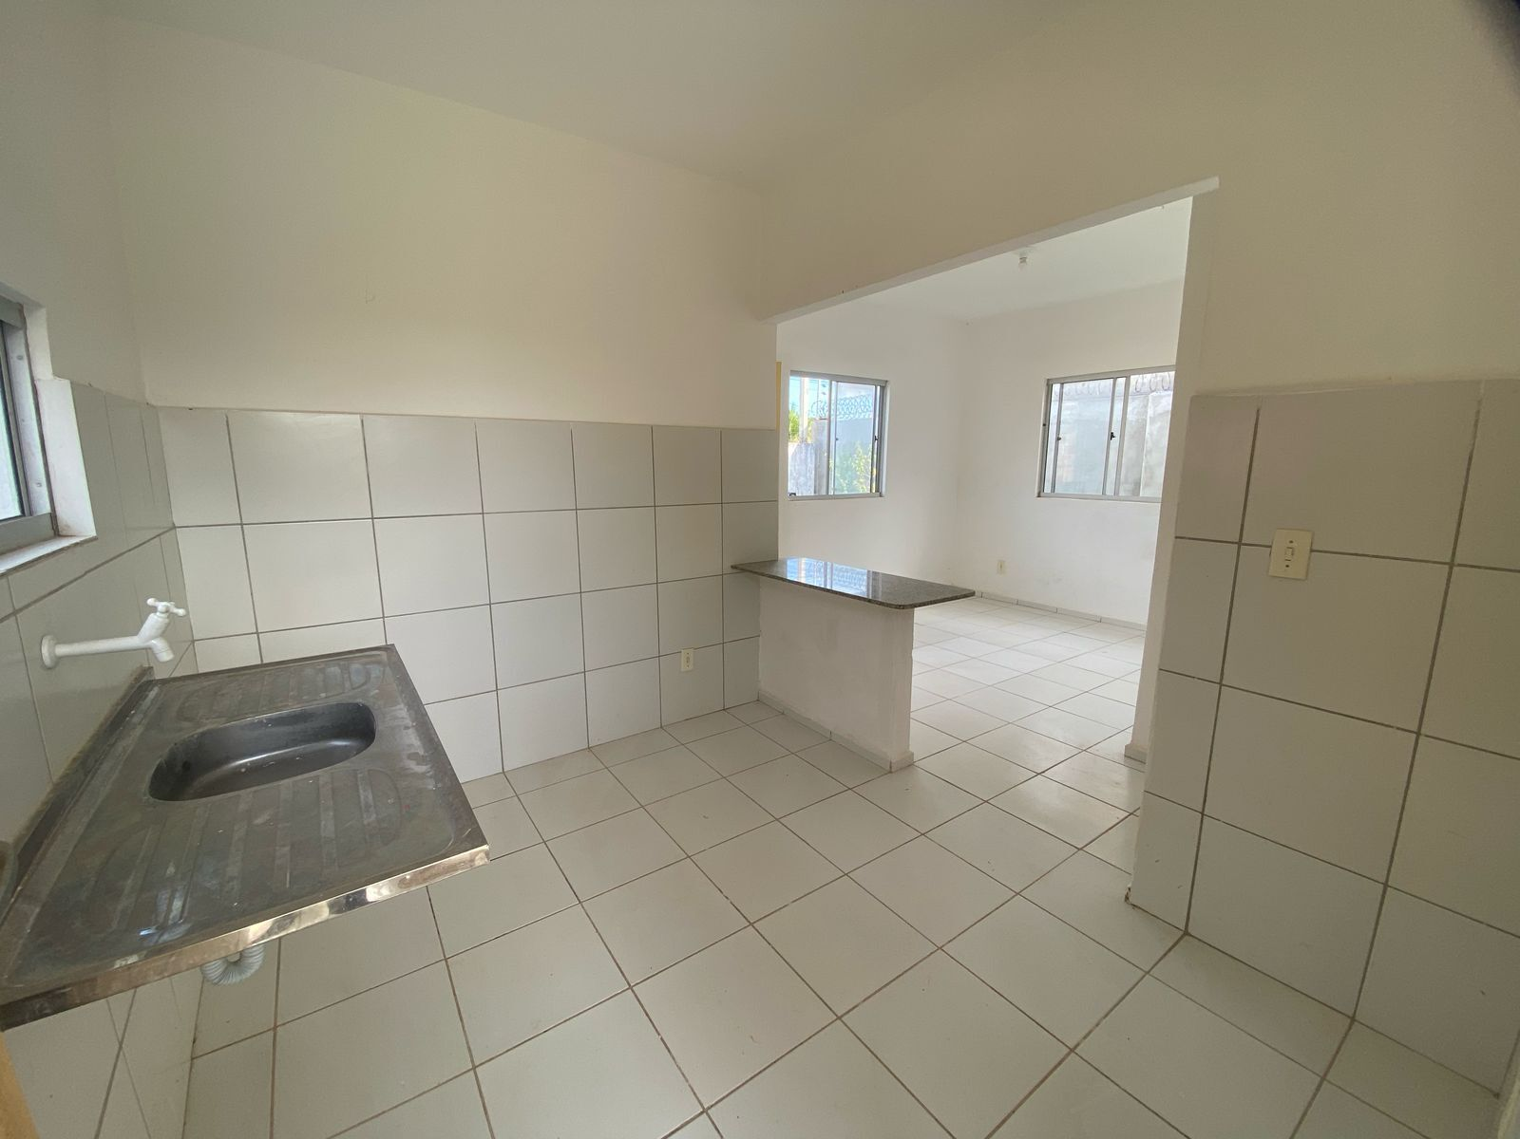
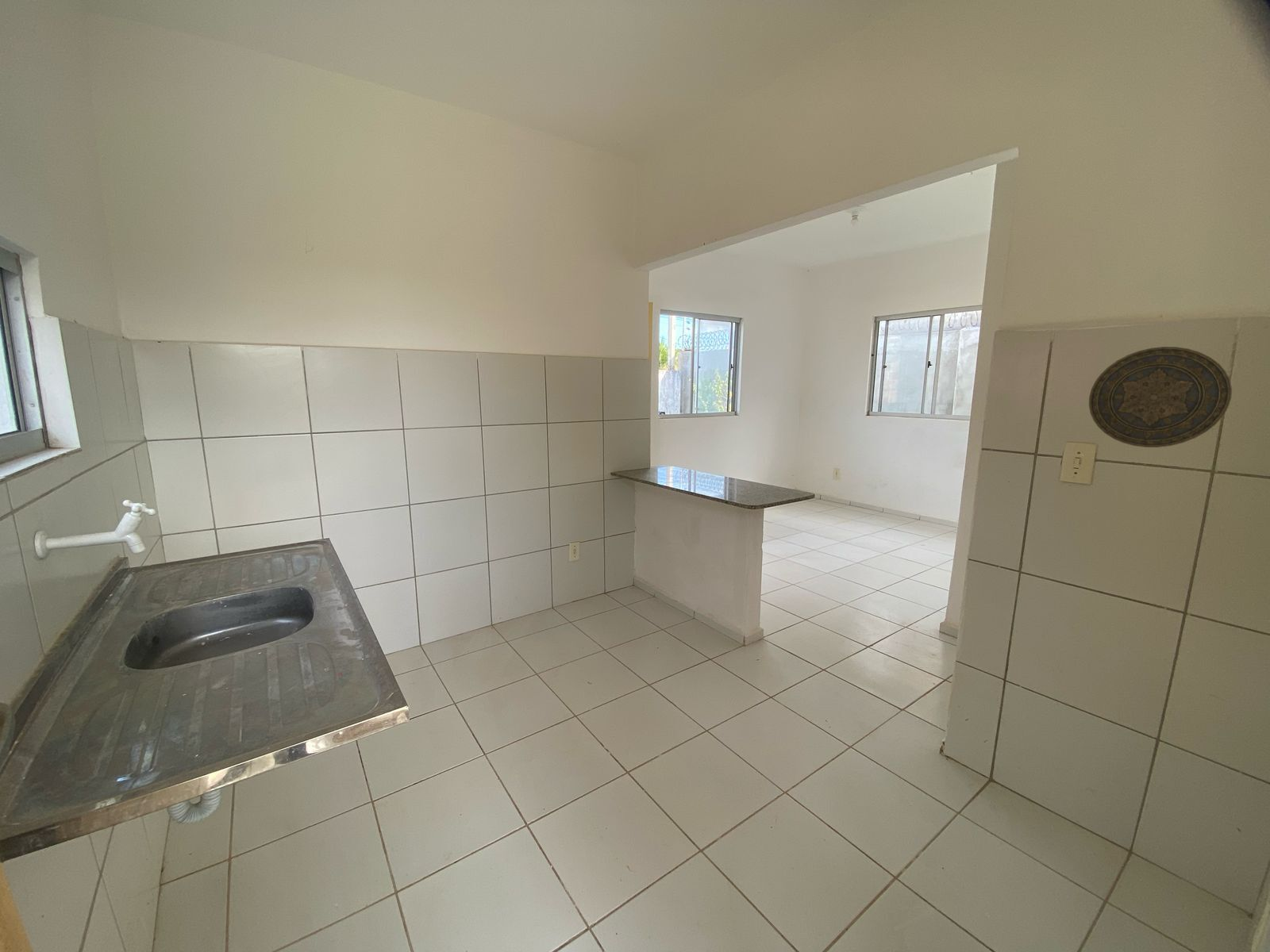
+ decorative plate [1088,346,1233,448]
